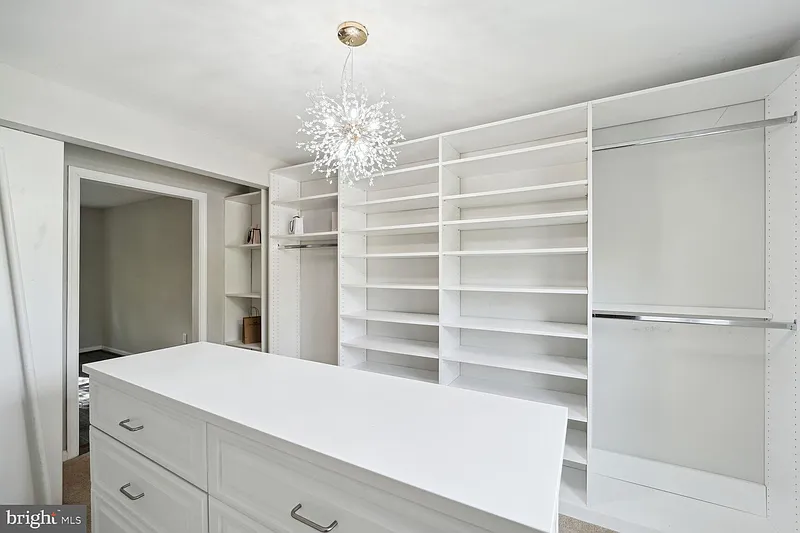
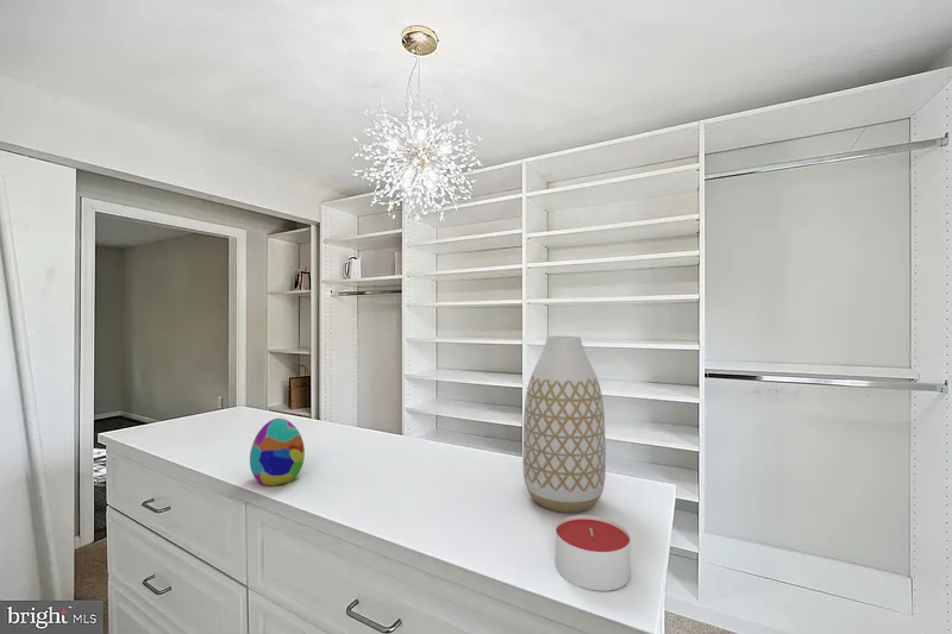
+ vase [522,334,607,514]
+ decorative egg [249,418,306,487]
+ candle [555,514,632,592]
